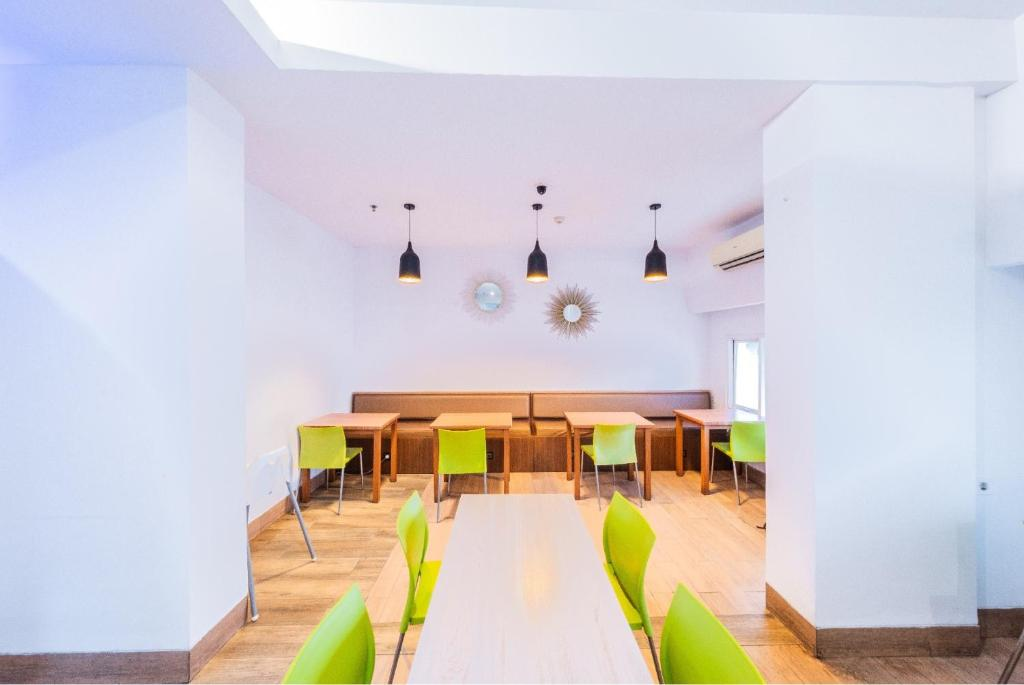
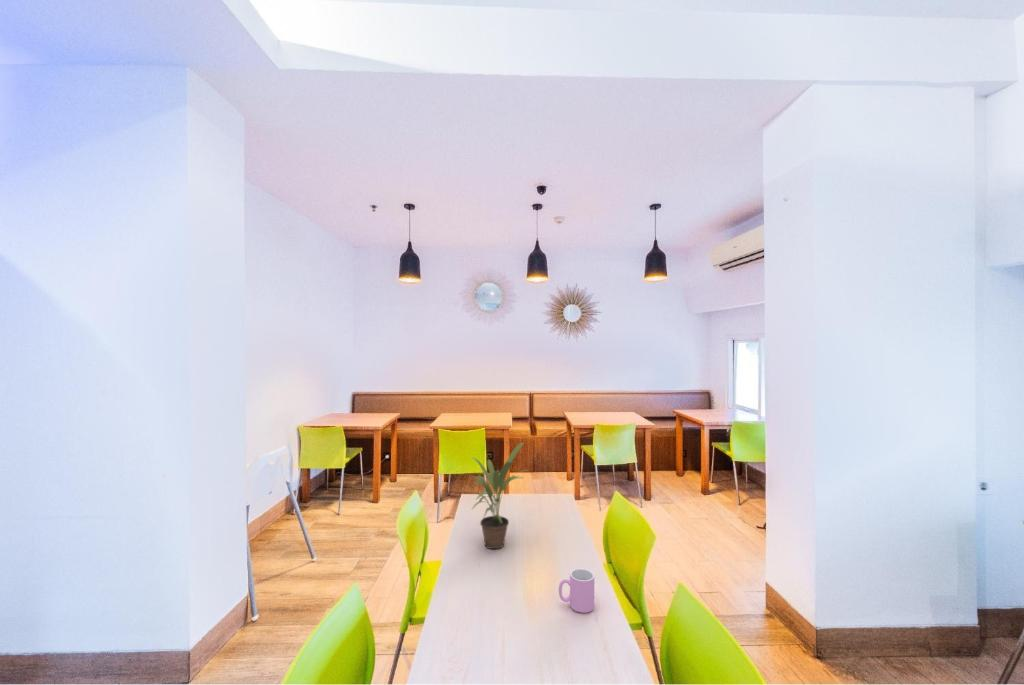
+ potted plant [470,442,528,550]
+ cup [558,568,595,614]
